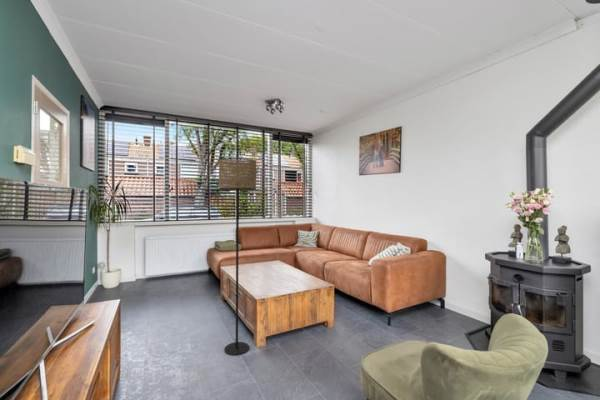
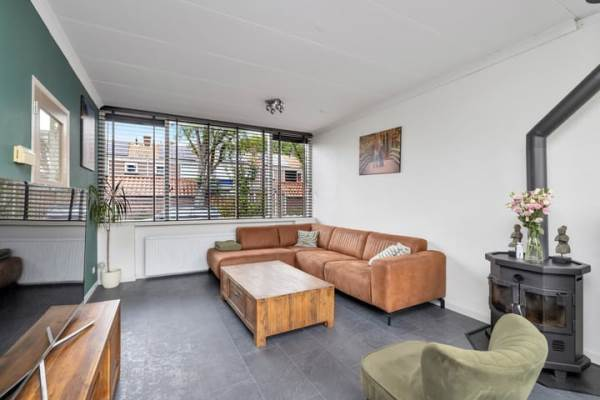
- floor lamp [218,157,257,356]
